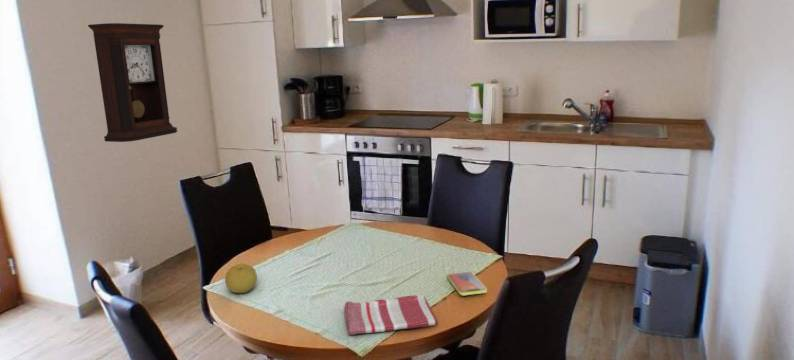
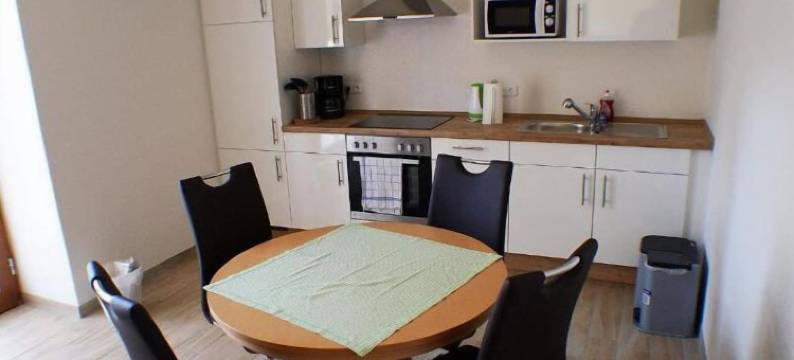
- smartphone [446,271,488,297]
- pendulum clock [87,22,179,143]
- fruit [224,262,258,294]
- dish towel [344,294,439,336]
